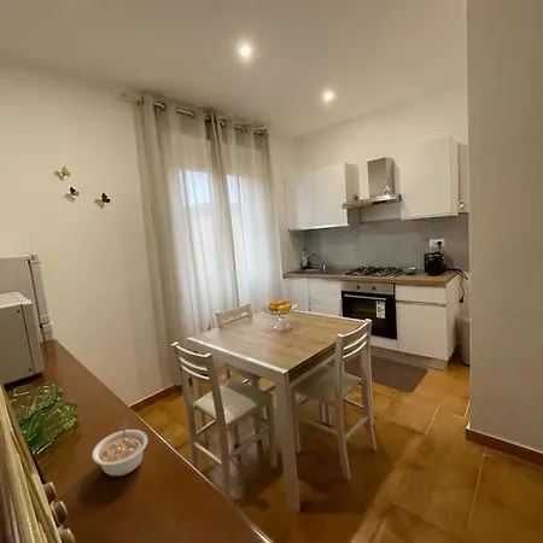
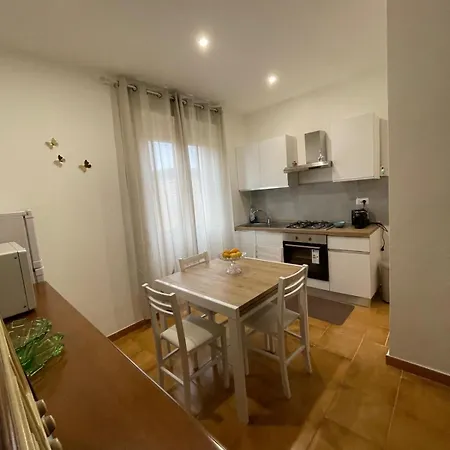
- legume [92,420,148,478]
